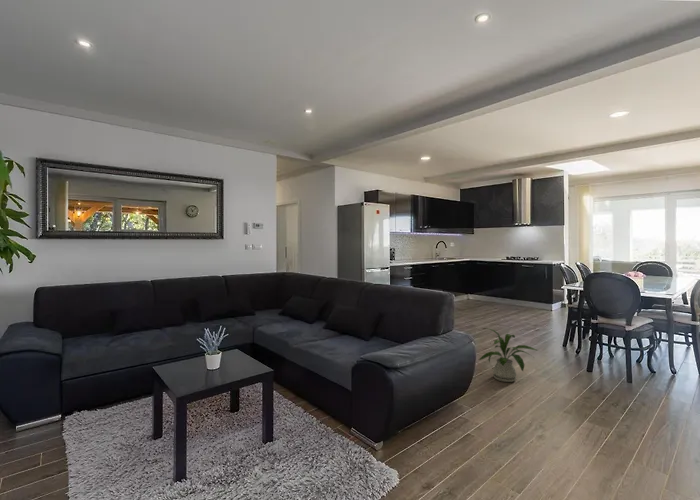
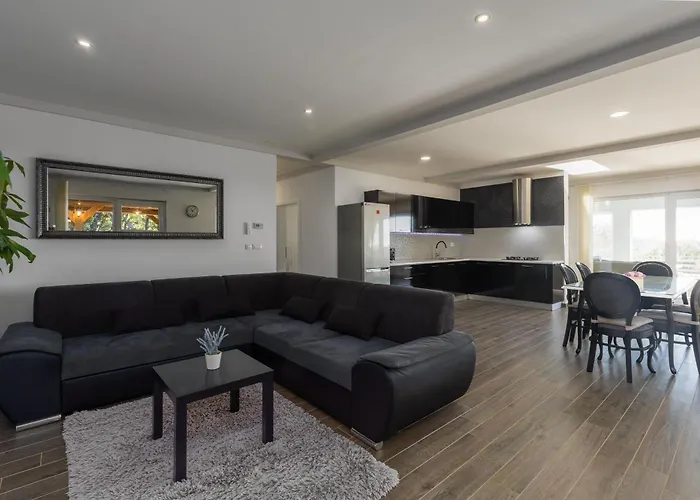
- house plant [478,327,539,383]
